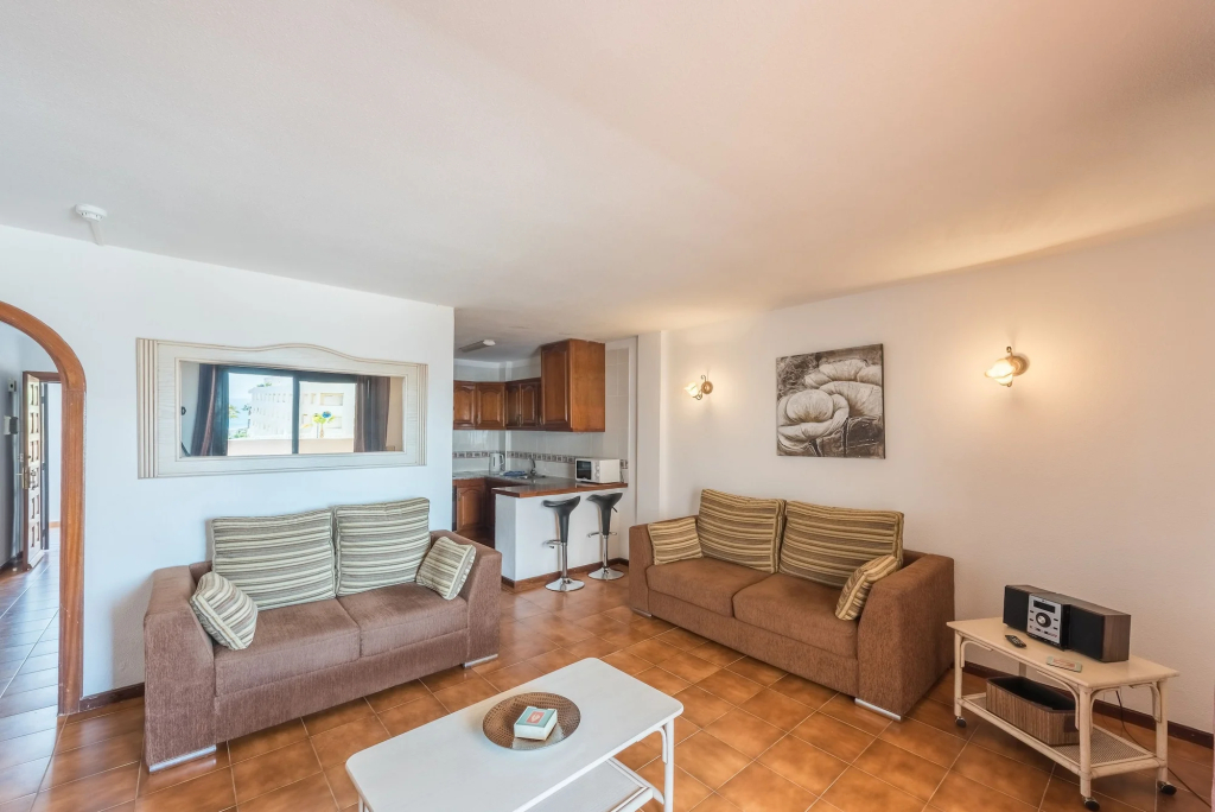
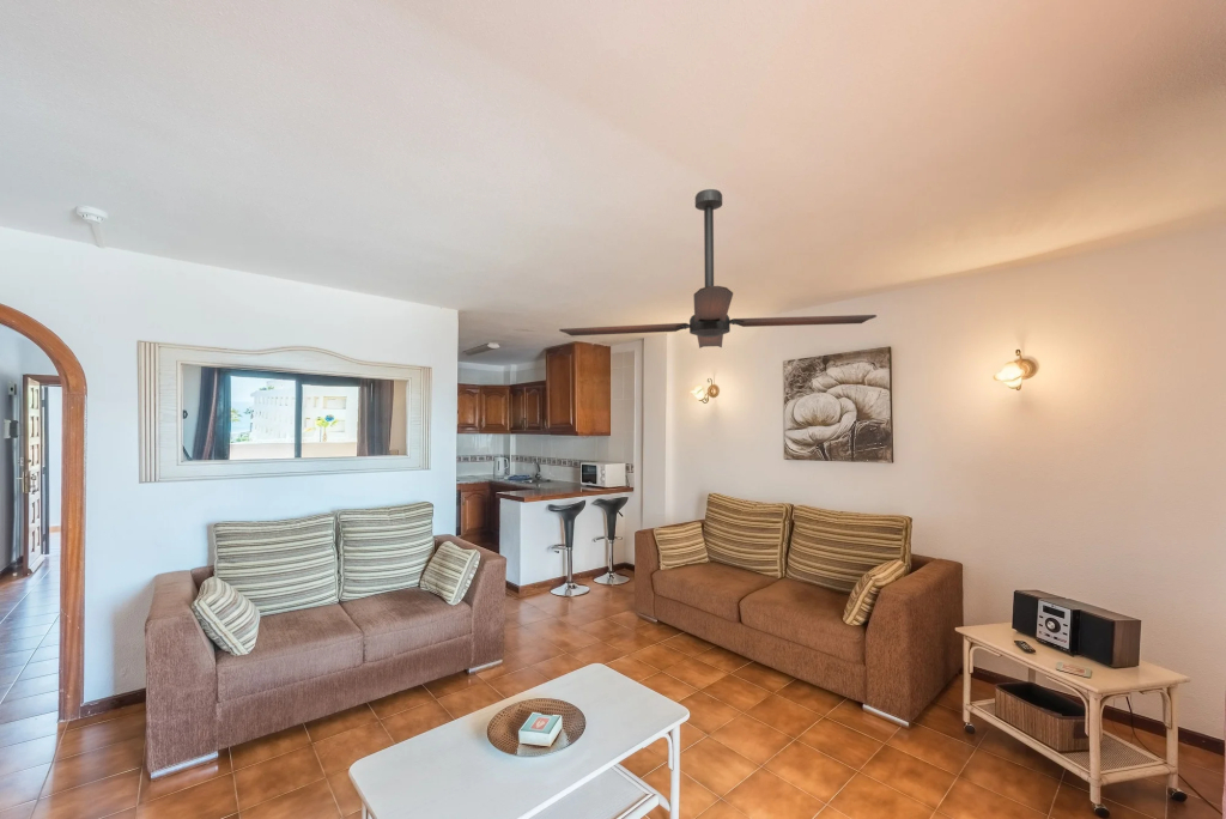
+ ceiling fan [558,188,878,350]
